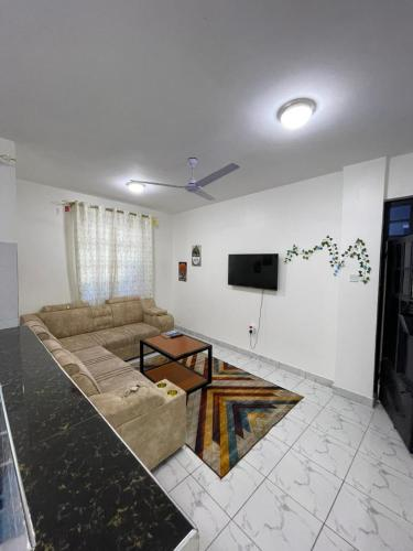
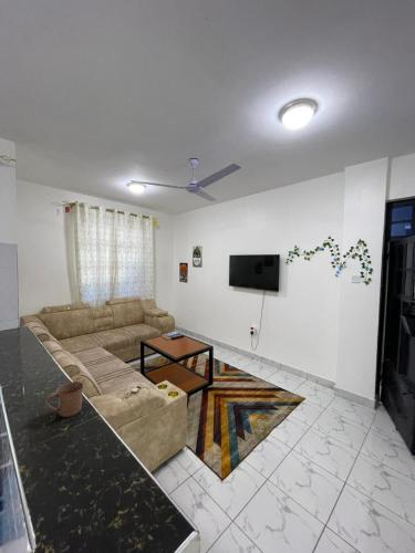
+ mug [44,380,85,418]
